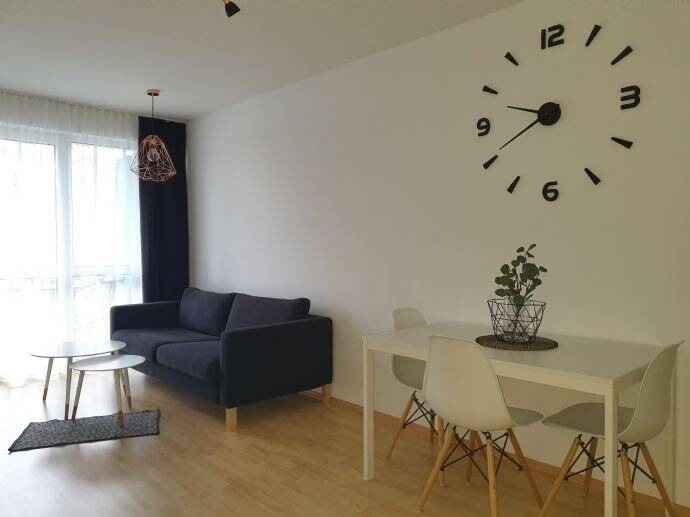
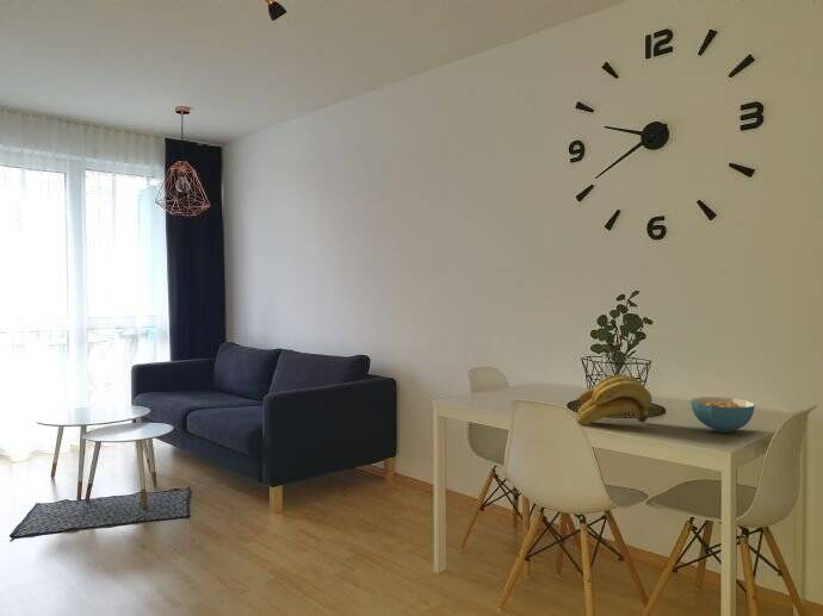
+ banana bunch [575,374,654,425]
+ cereal bowl [689,396,756,434]
